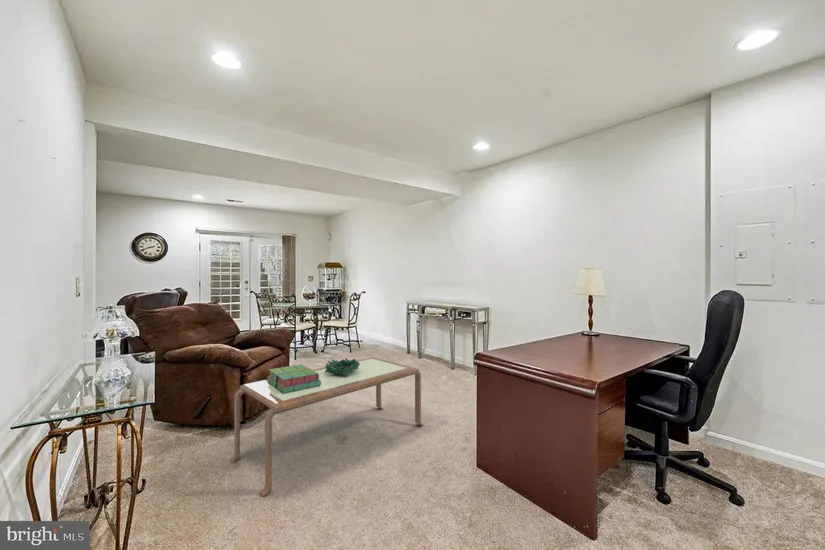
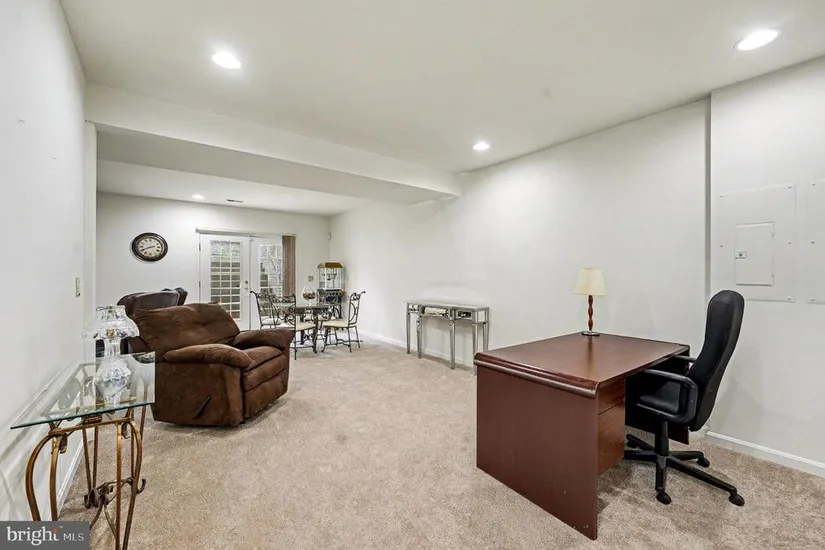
- coffee table [229,356,424,497]
- decorative bowl [324,357,360,376]
- stack of books [266,363,321,394]
